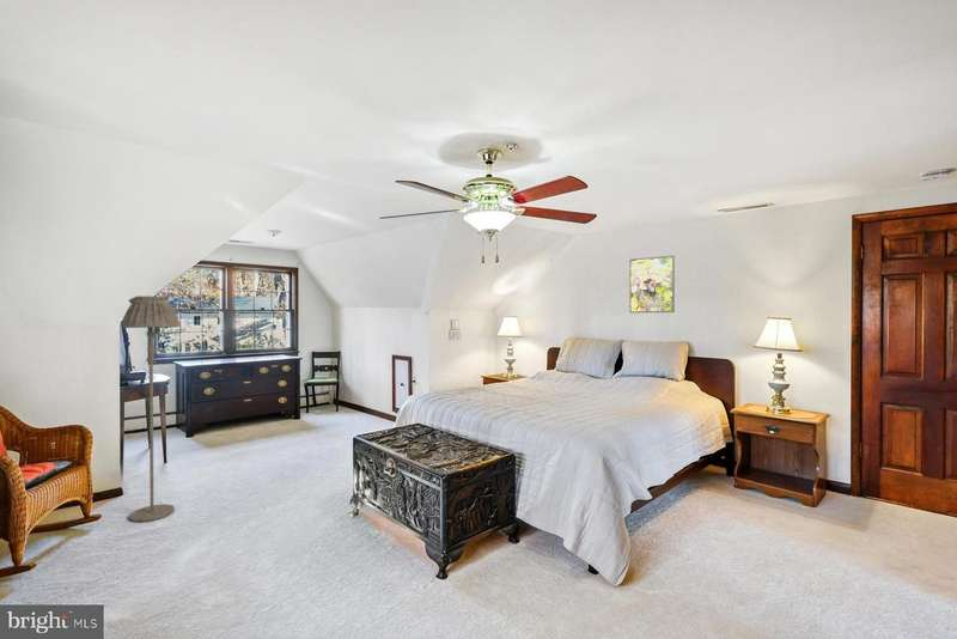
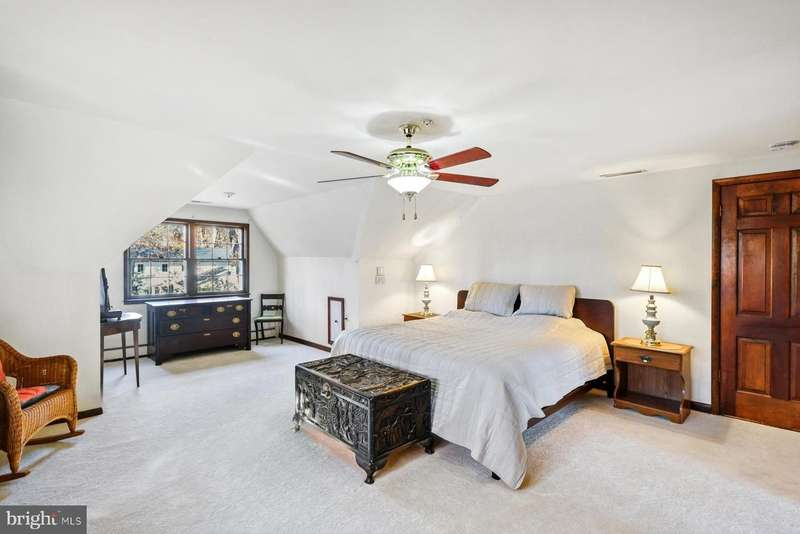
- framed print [629,255,676,314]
- floor lamp [120,294,181,523]
